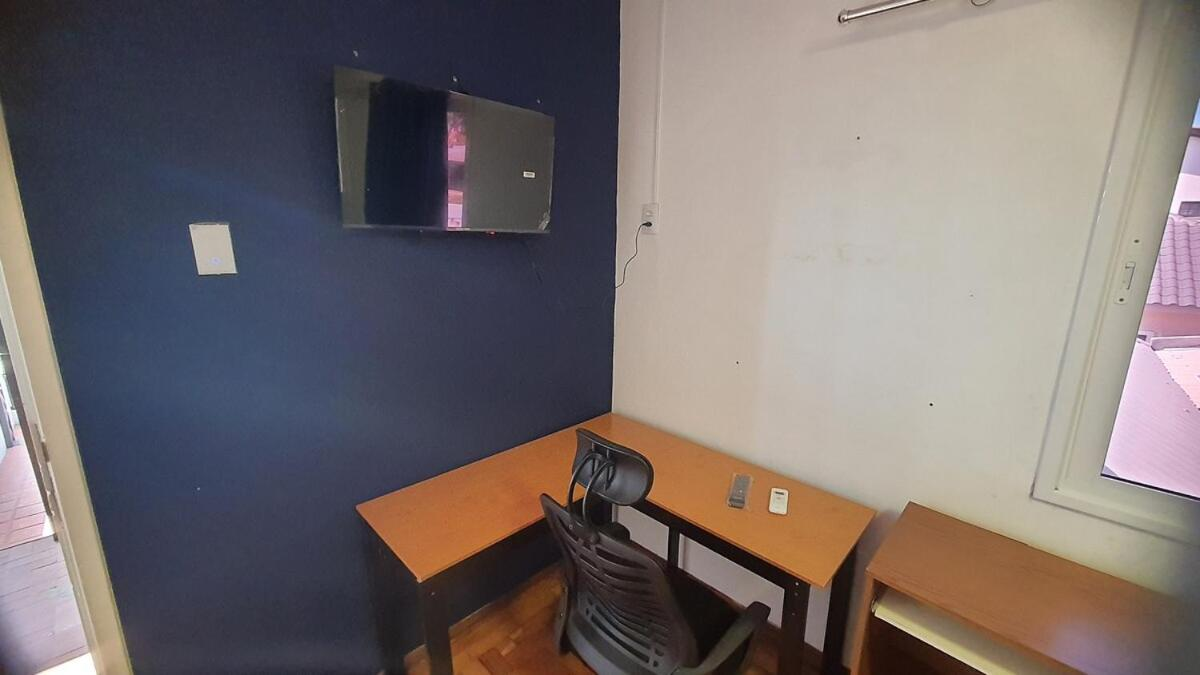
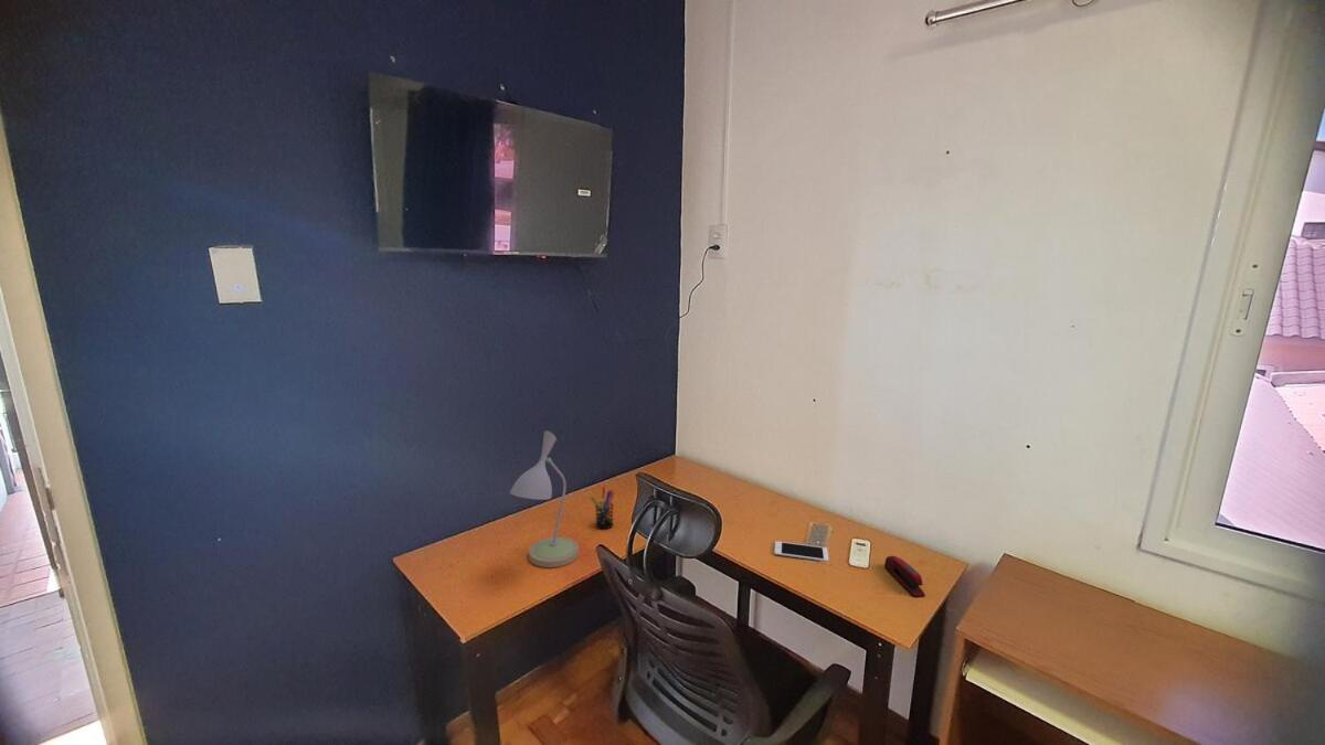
+ cell phone [773,540,829,562]
+ stapler [883,555,926,598]
+ pen holder [590,486,615,530]
+ desk lamp [509,429,580,568]
